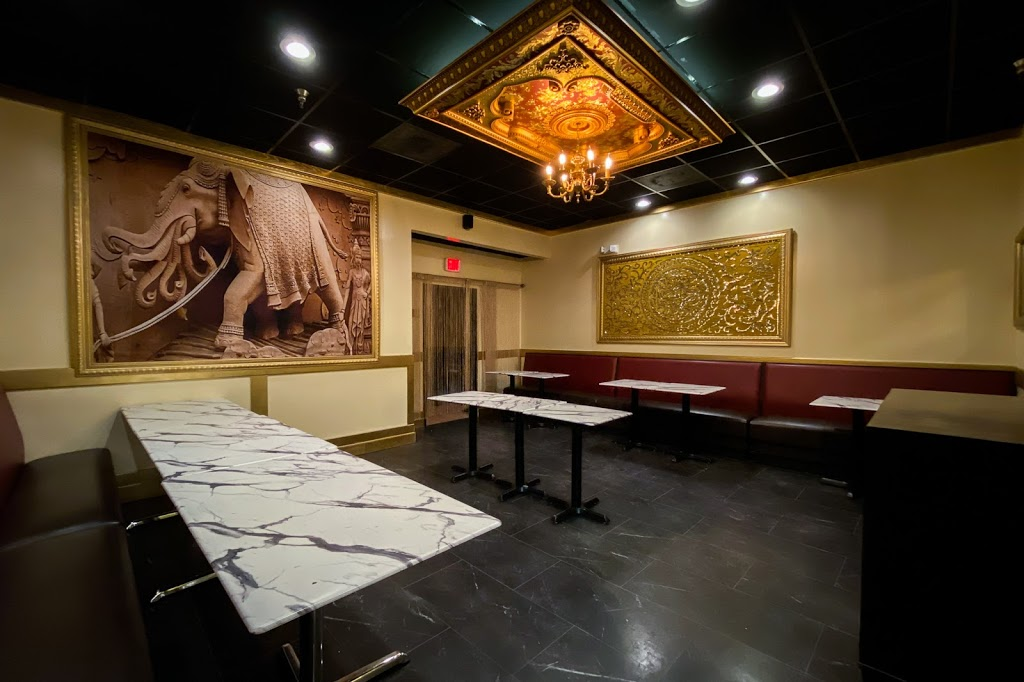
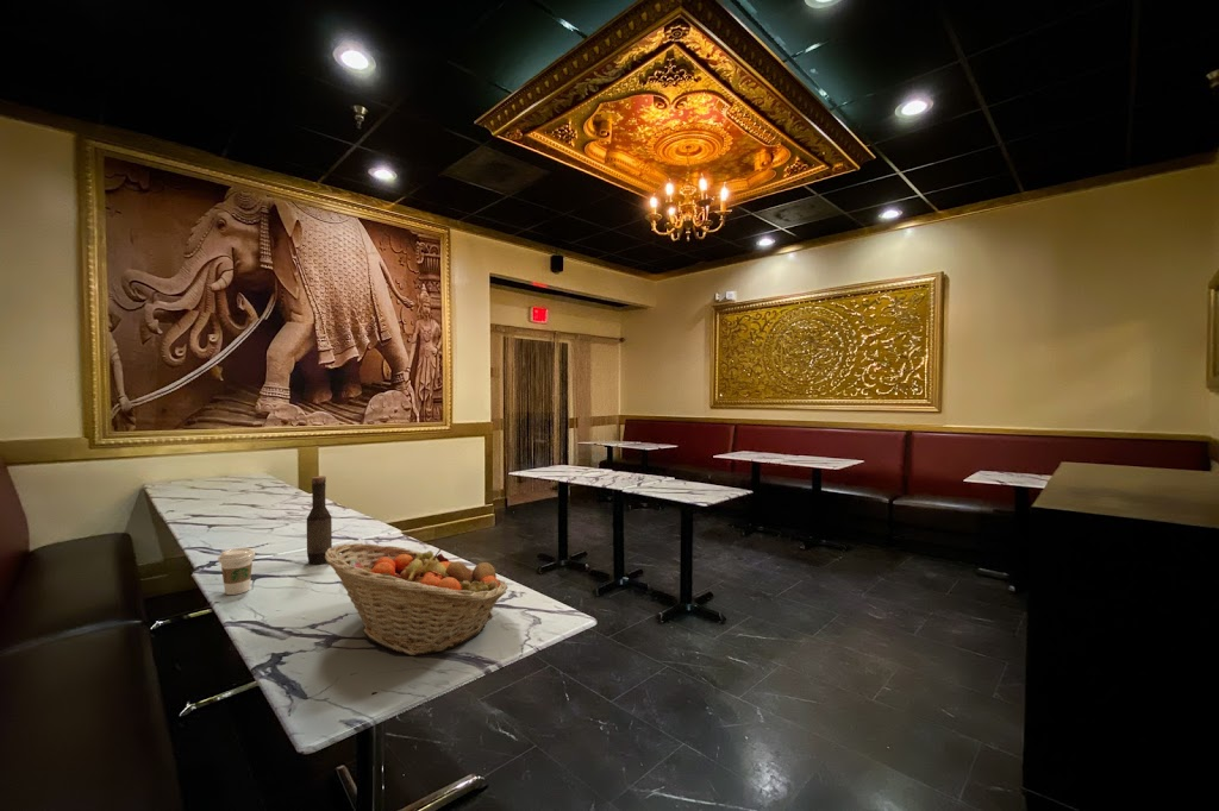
+ coffee cup [217,547,256,596]
+ bottle [306,474,333,566]
+ fruit basket [325,542,508,656]
